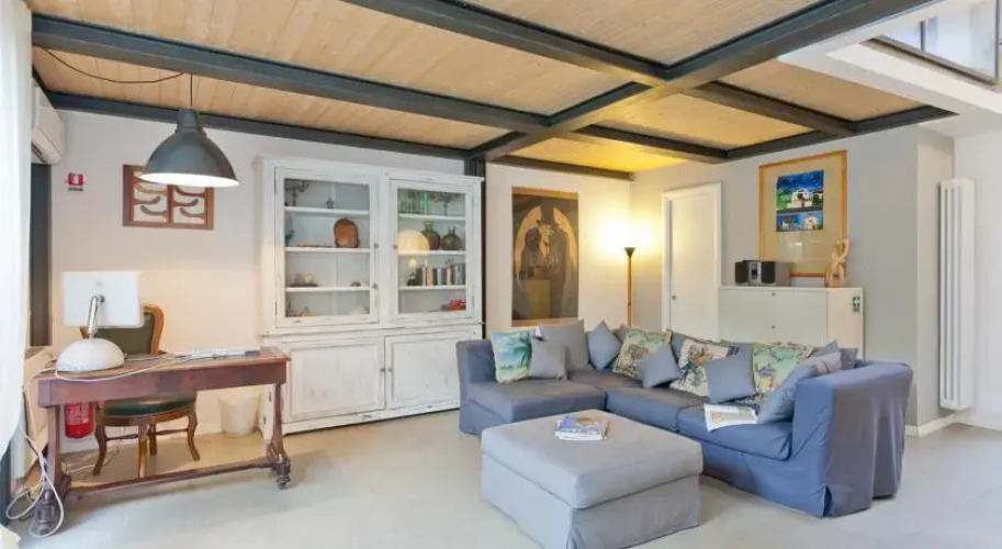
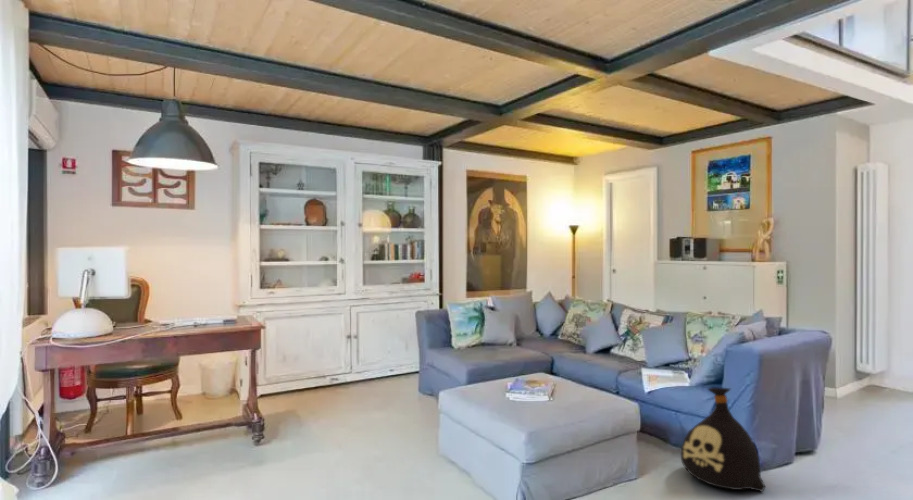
+ bag [680,386,767,493]
